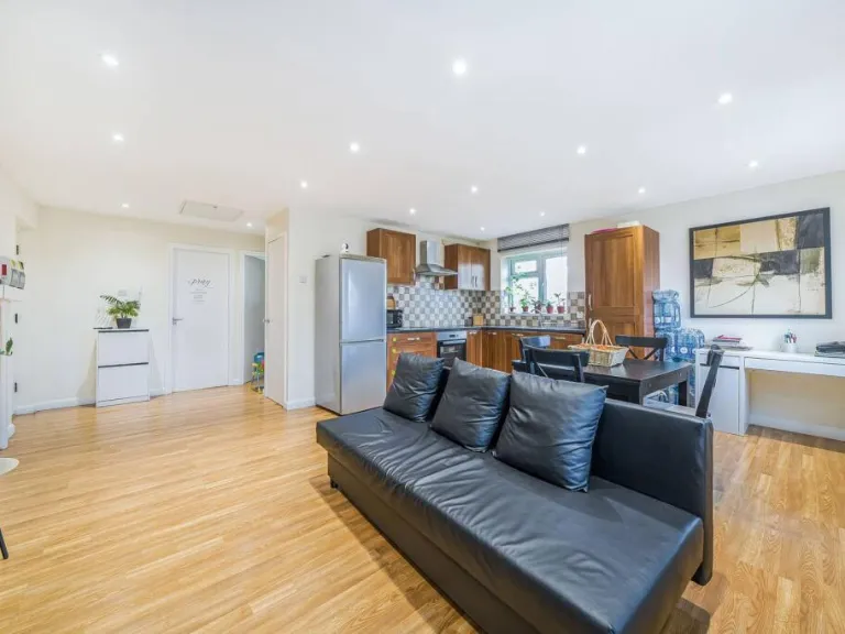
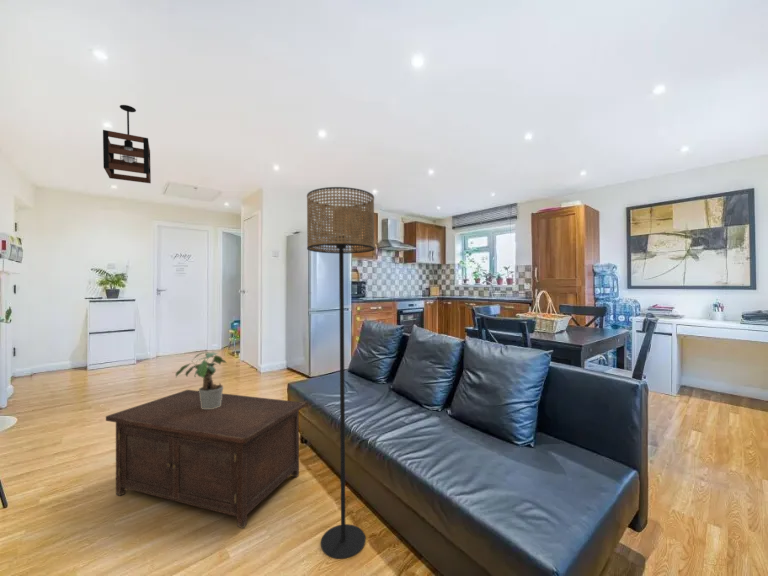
+ pendant light [102,104,152,184]
+ potted plant [175,351,227,409]
+ floor lamp [306,186,376,560]
+ cabinet [105,389,306,529]
